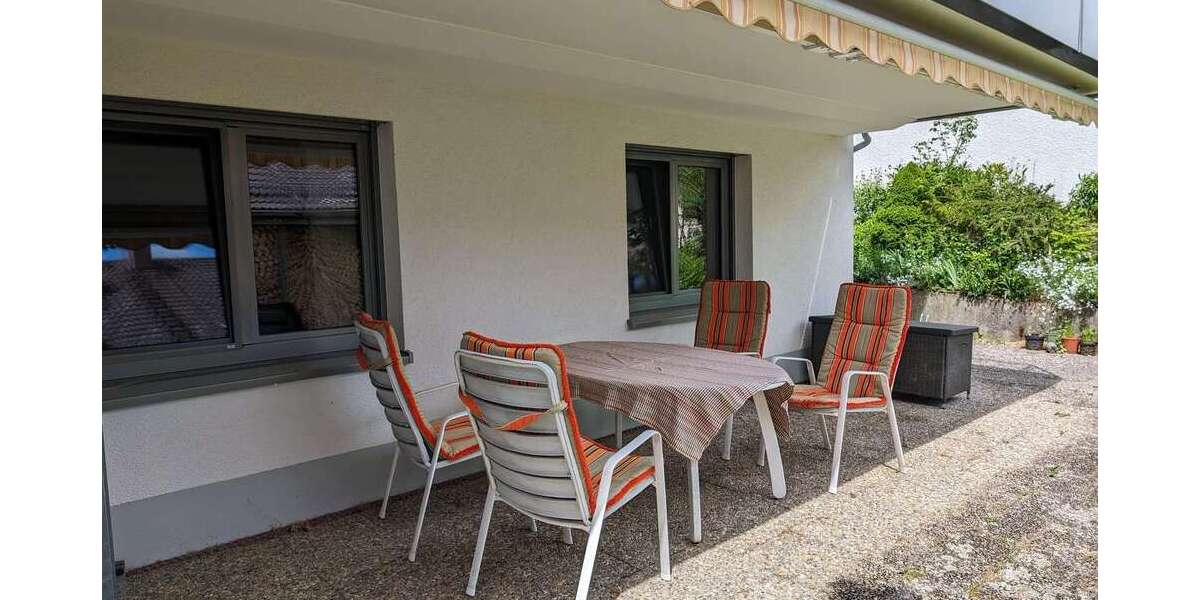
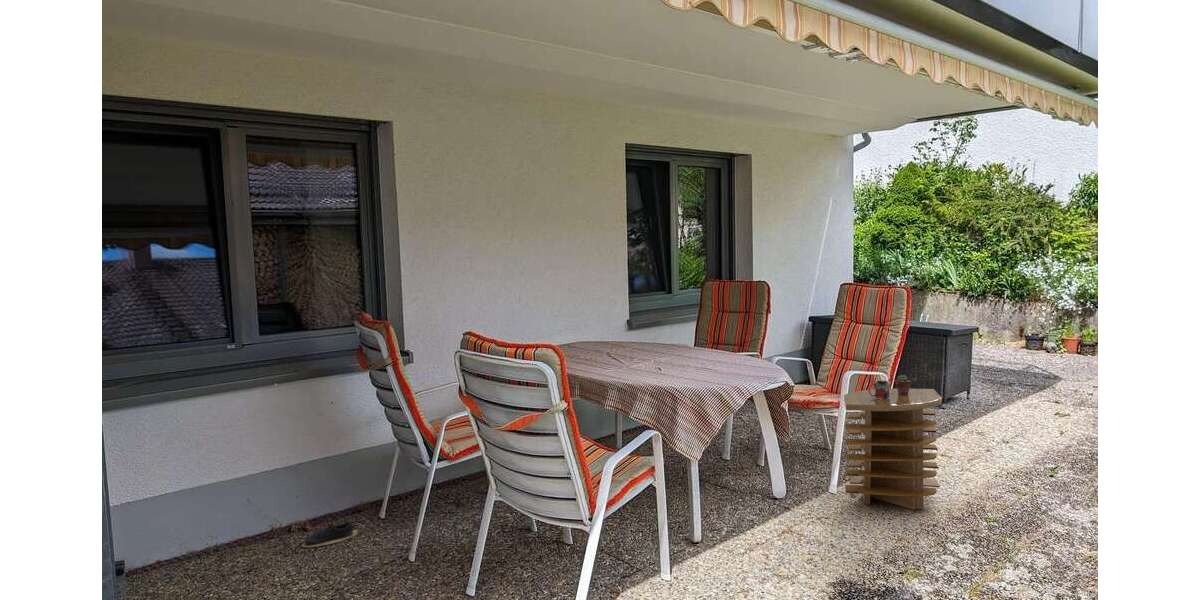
+ potted succulent [894,374,912,395]
+ shoe [301,520,361,548]
+ mug [868,380,891,400]
+ side table [843,387,943,511]
